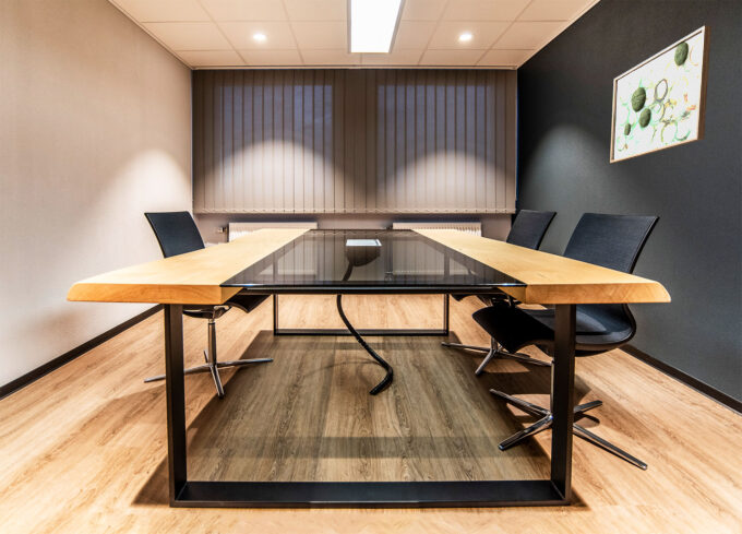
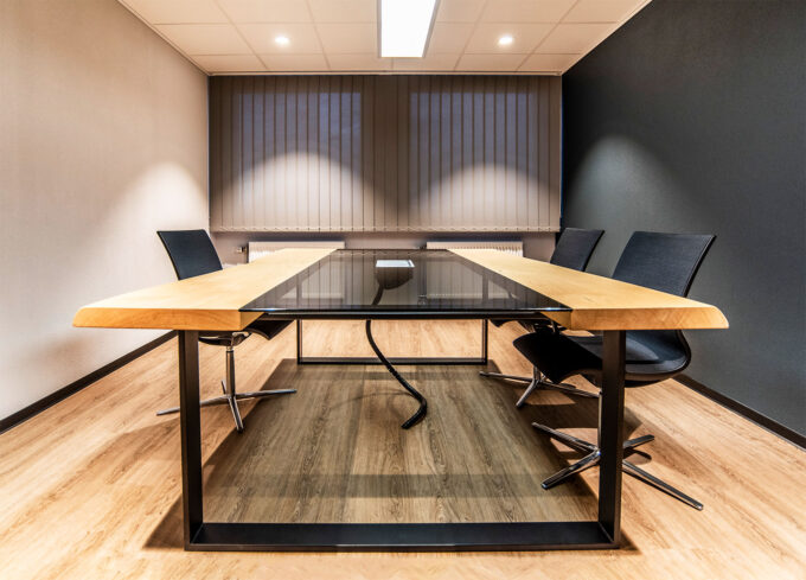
- wall art [609,24,713,164]
